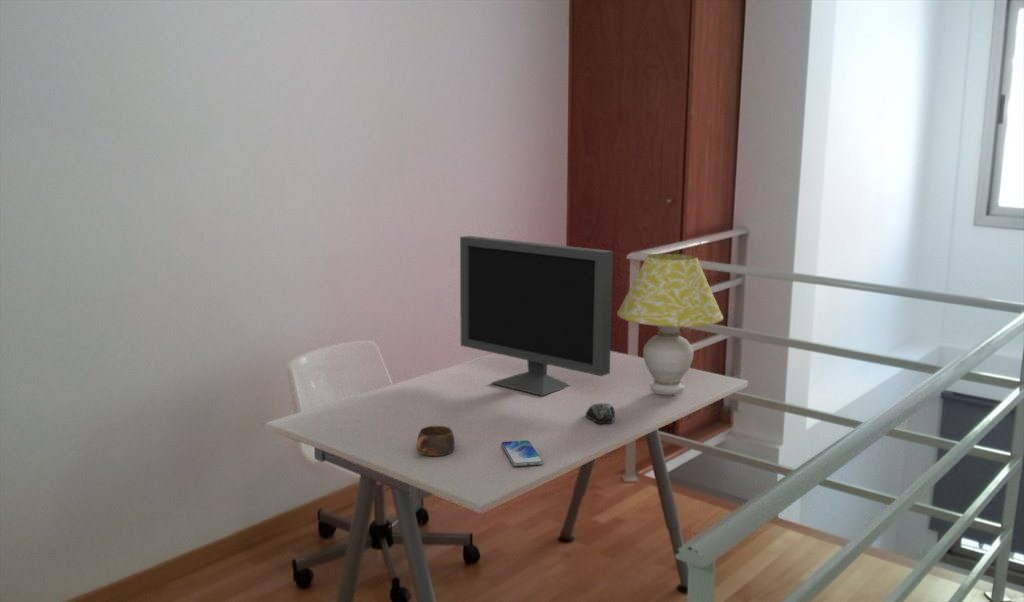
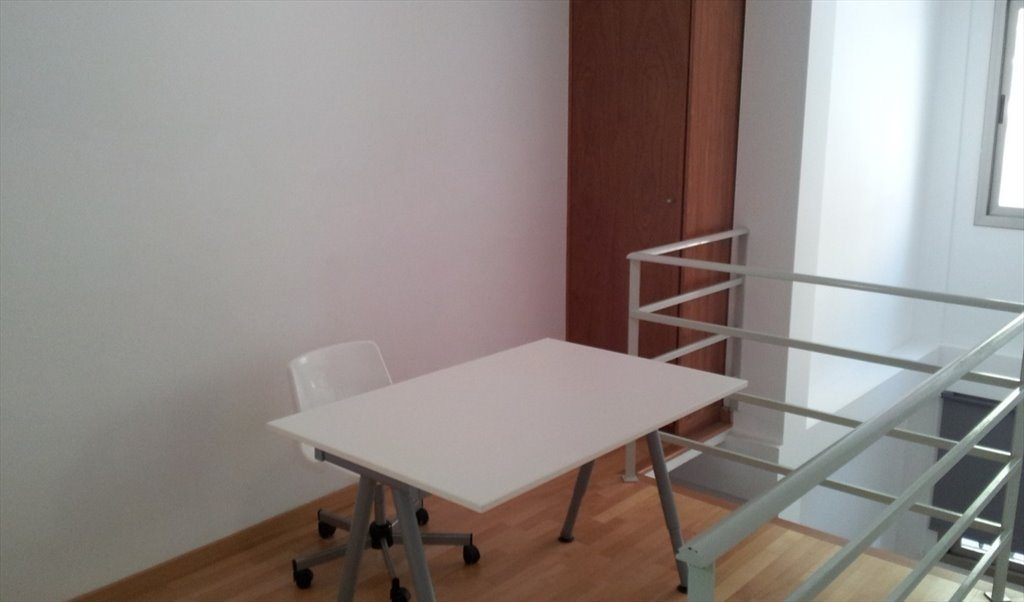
- cup [415,425,456,457]
- monitor [459,235,614,397]
- computer mouse [585,402,616,425]
- smartphone [500,439,544,467]
- table lamp [616,253,724,396]
